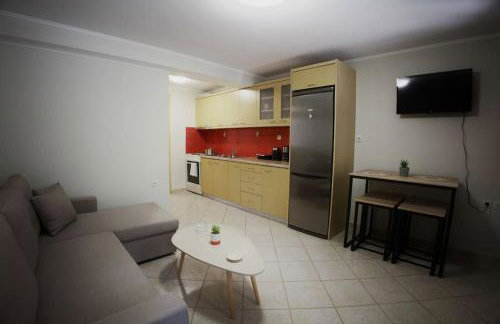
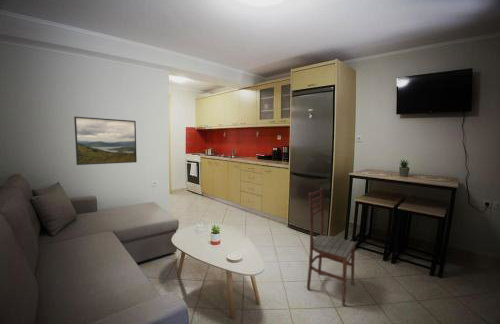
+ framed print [73,116,138,166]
+ dining chair [306,186,356,307]
